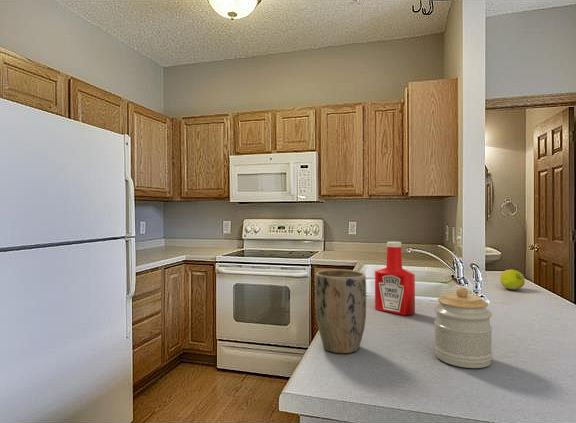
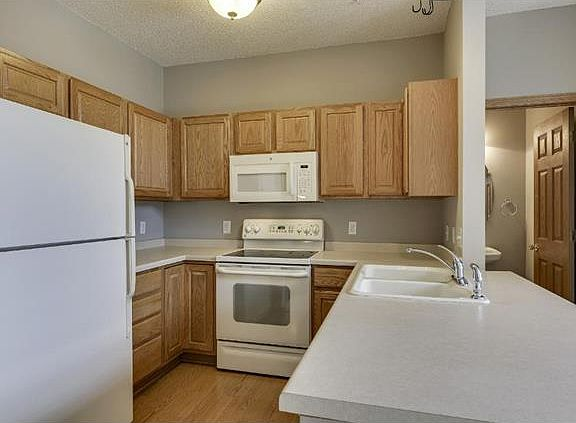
- fruit [499,269,526,291]
- jar [433,286,493,369]
- soap bottle [374,241,416,316]
- plant pot [314,269,367,354]
